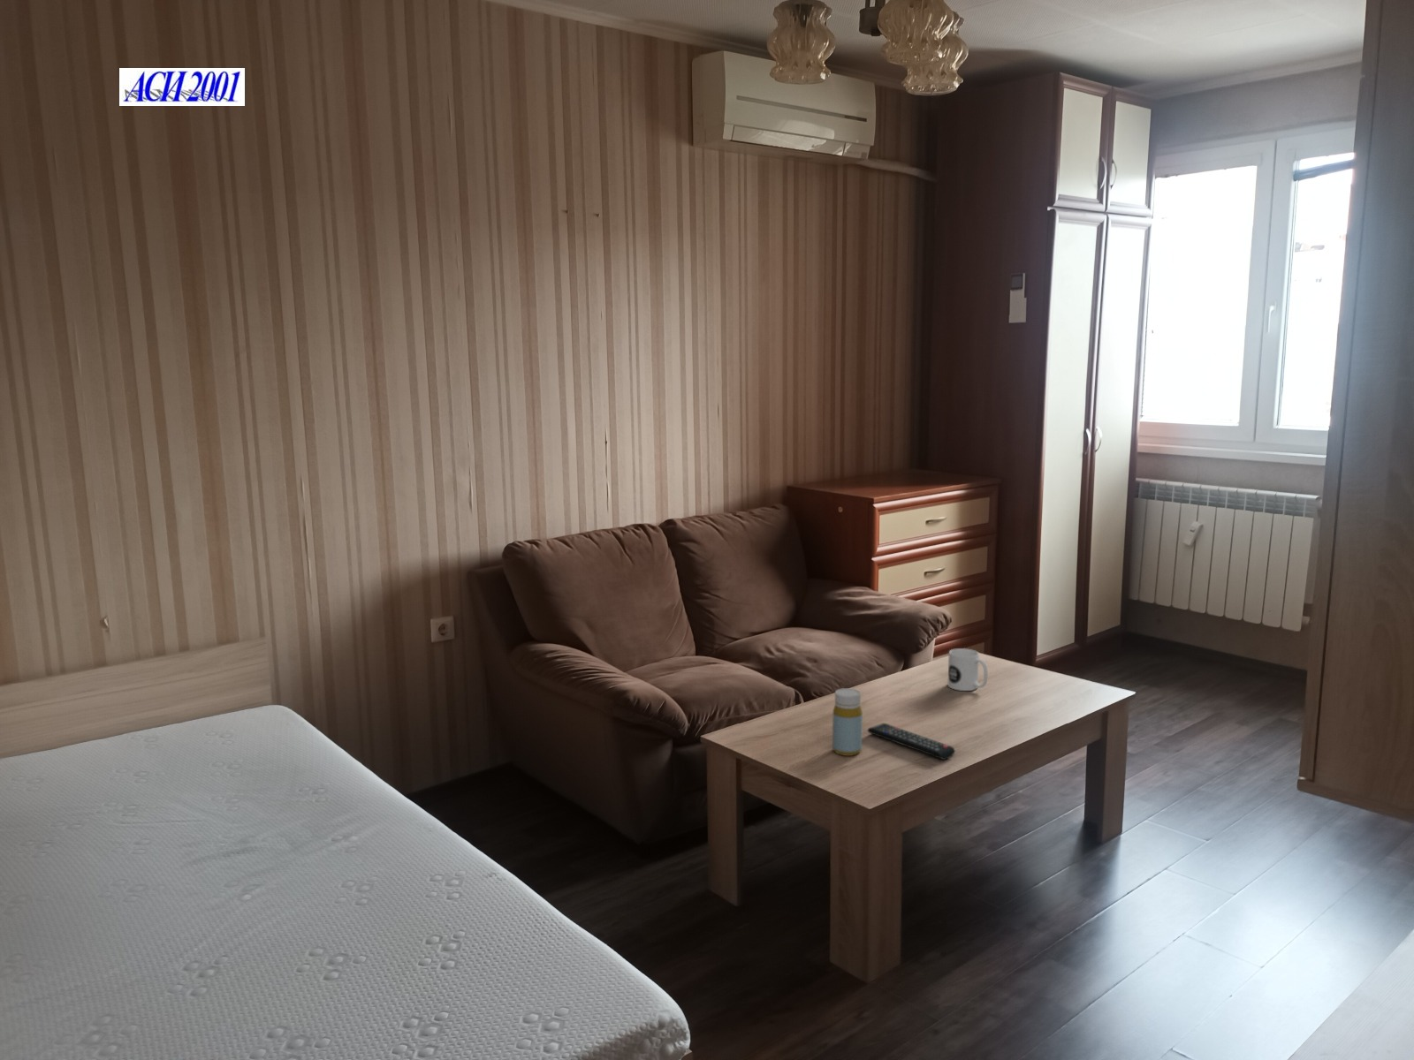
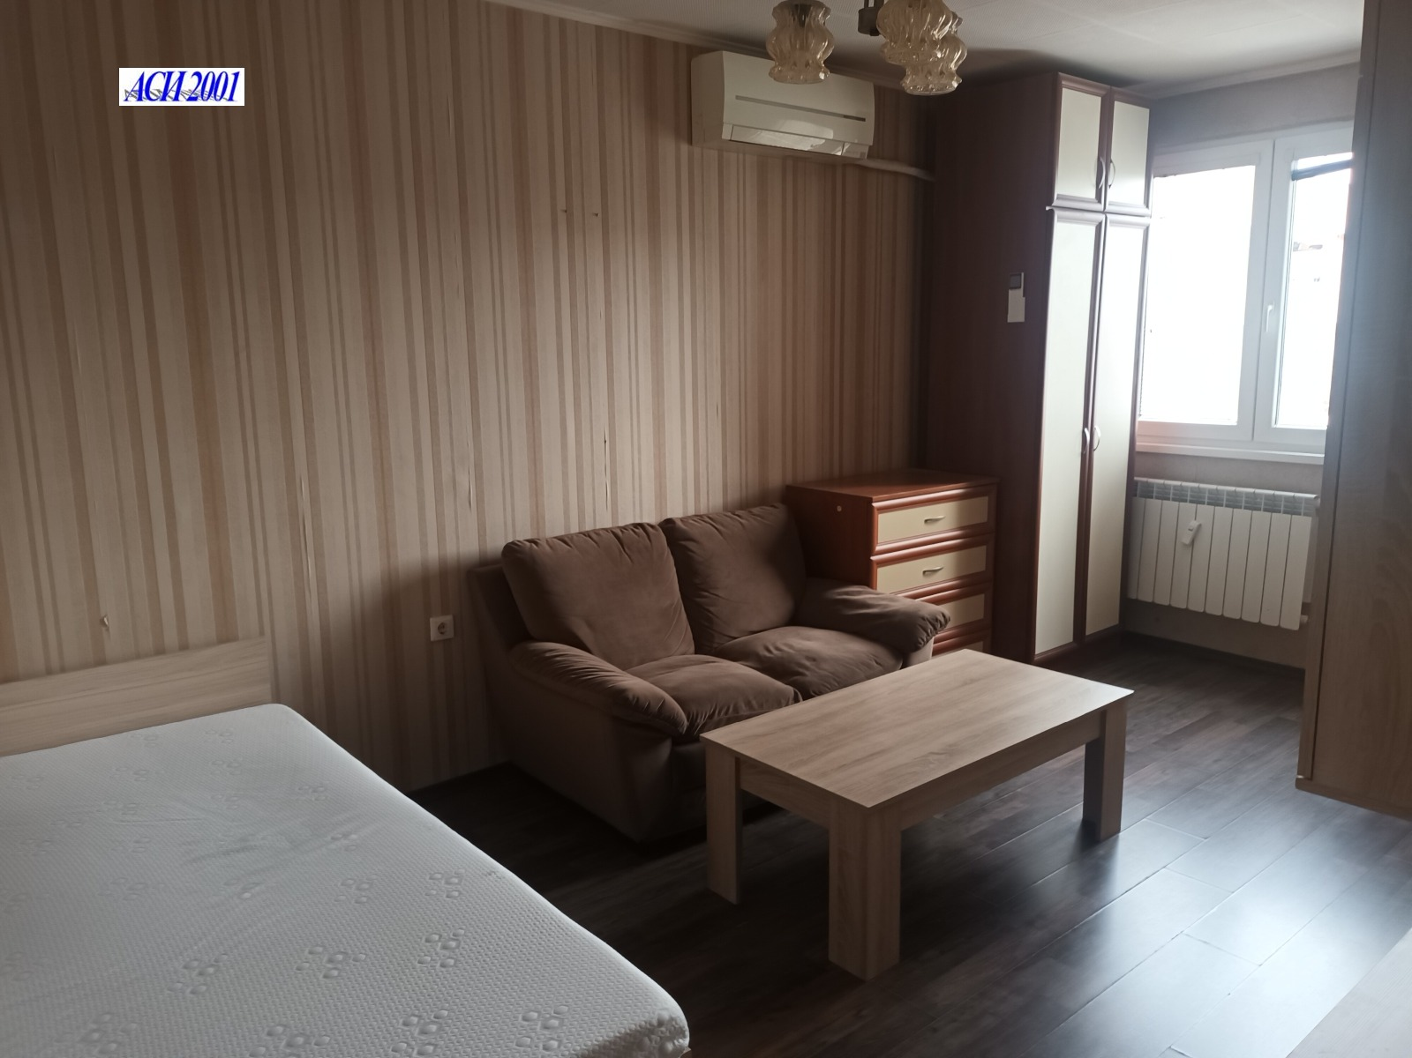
- bottle [832,687,863,757]
- mug [947,648,989,691]
- remote control [867,723,955,760]
